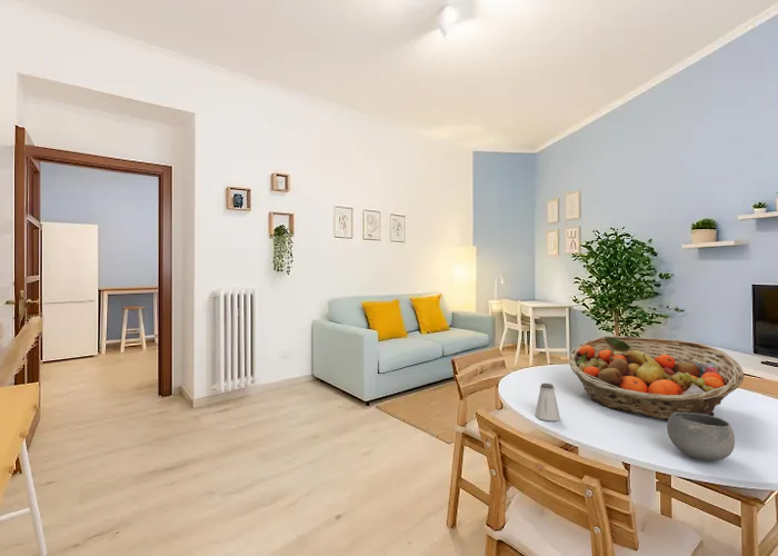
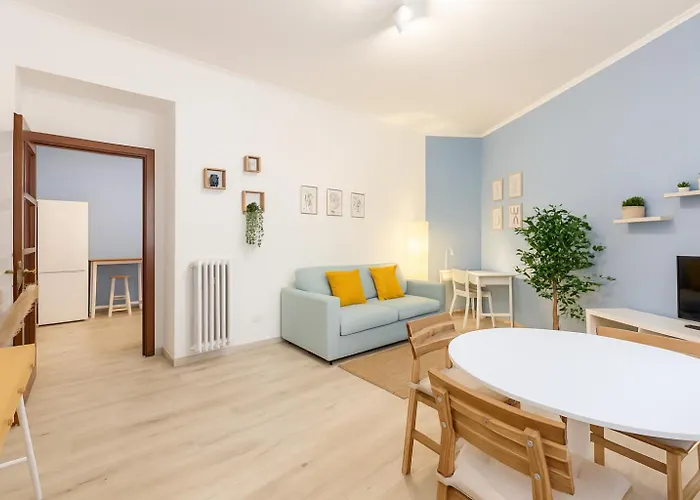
- saltshaker [535,383,561,421]
- bowl [666,413,736,461]
- fruit basket [567,335,745,420]
